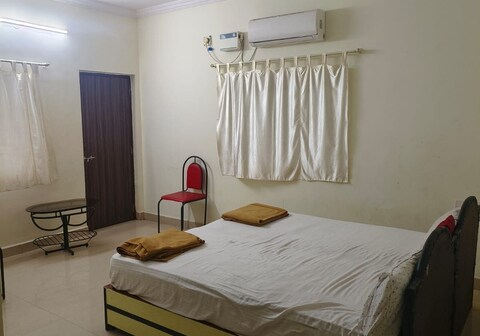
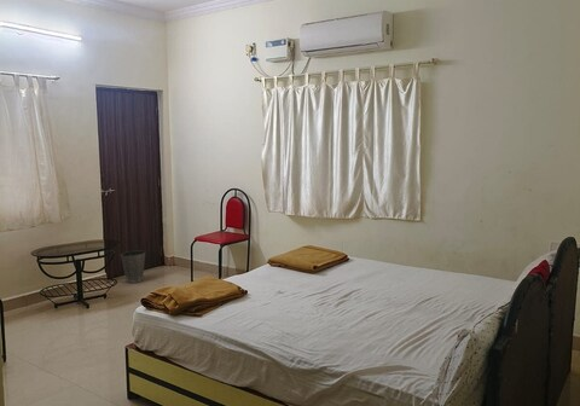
+ waste basket [120,249,146,284]
